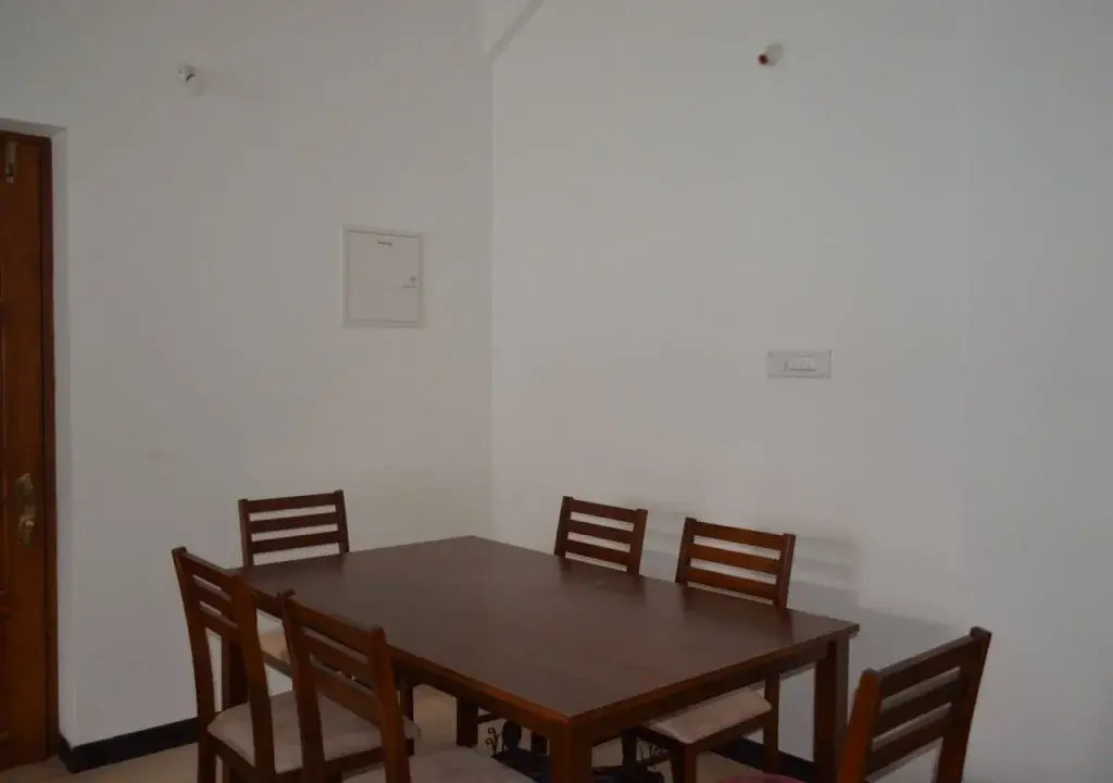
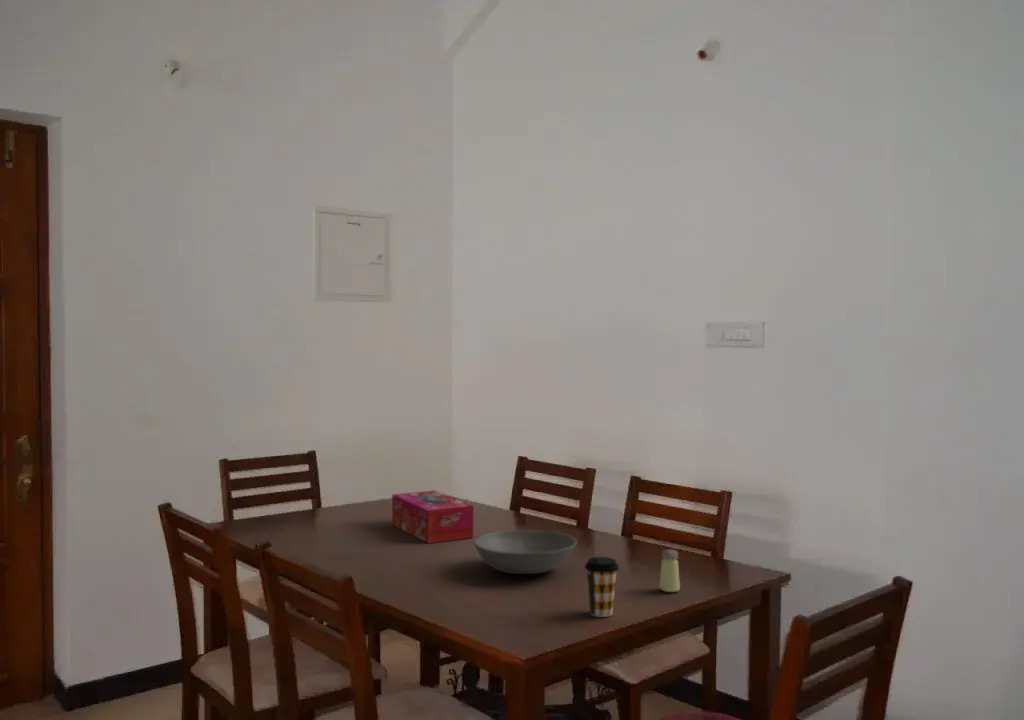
+ saltshaker [658,548,681,593]
+ tissue box [391,489,475,544]
+ coffee cup [584,556,620,618]
+ bowl [473,529,578,575]
